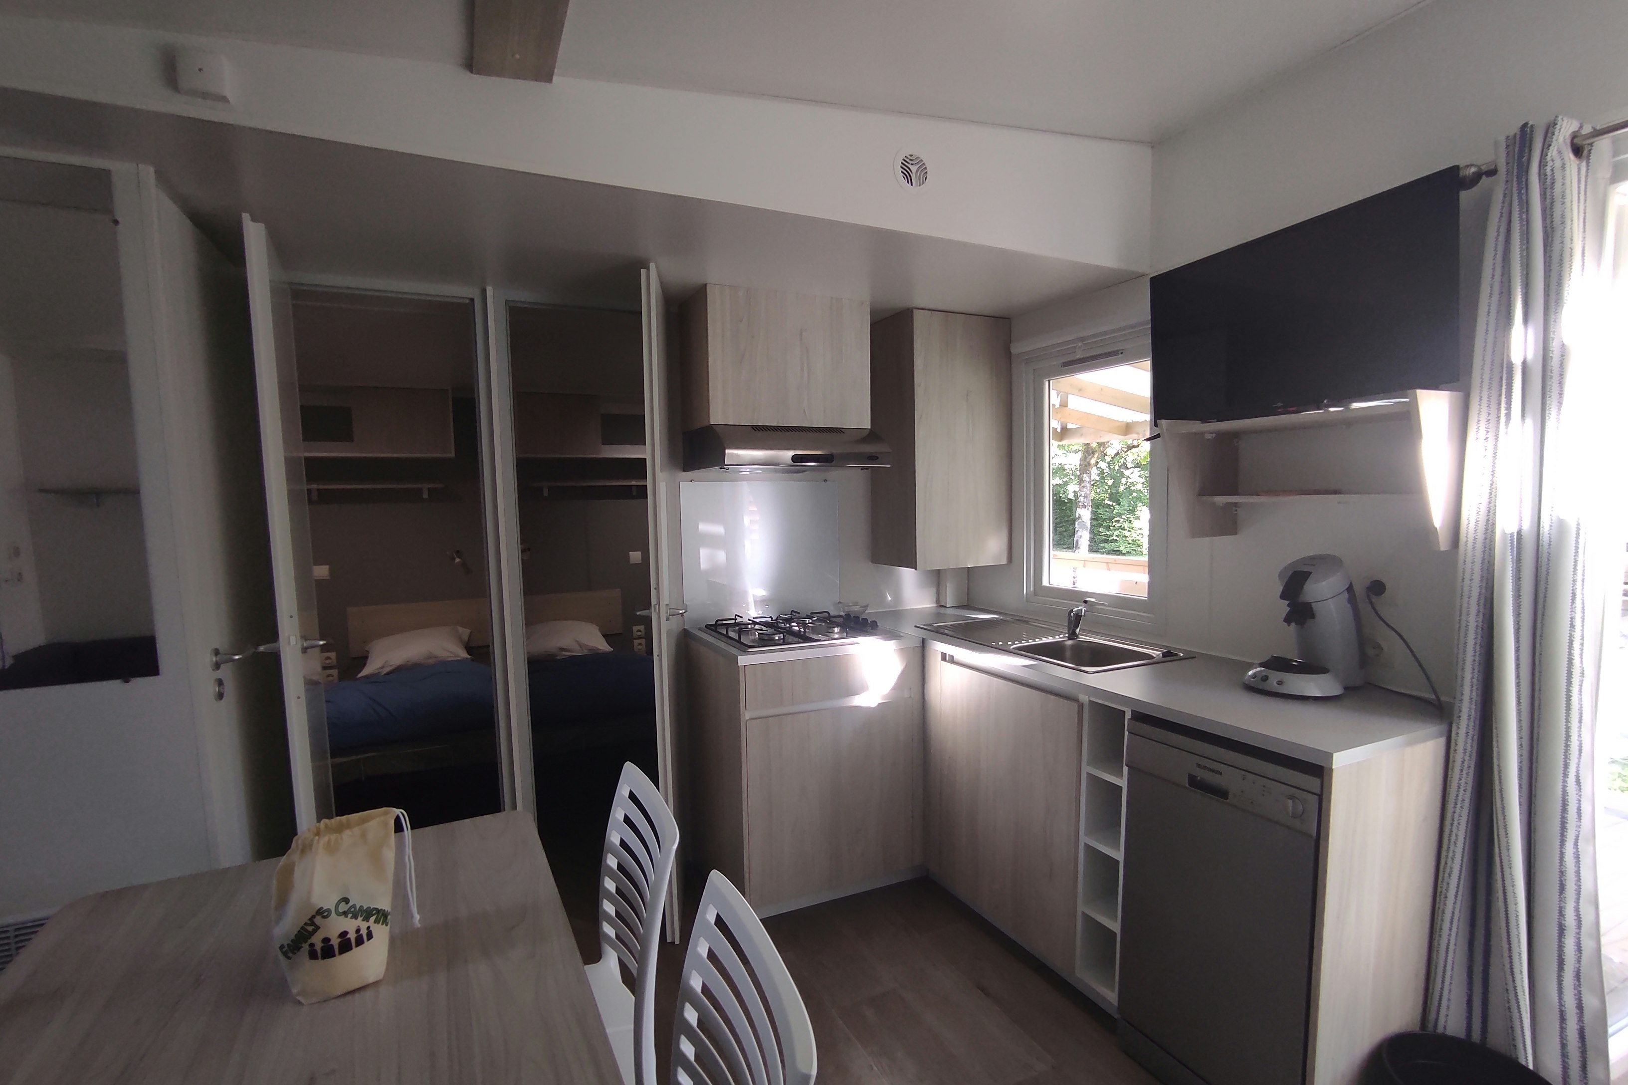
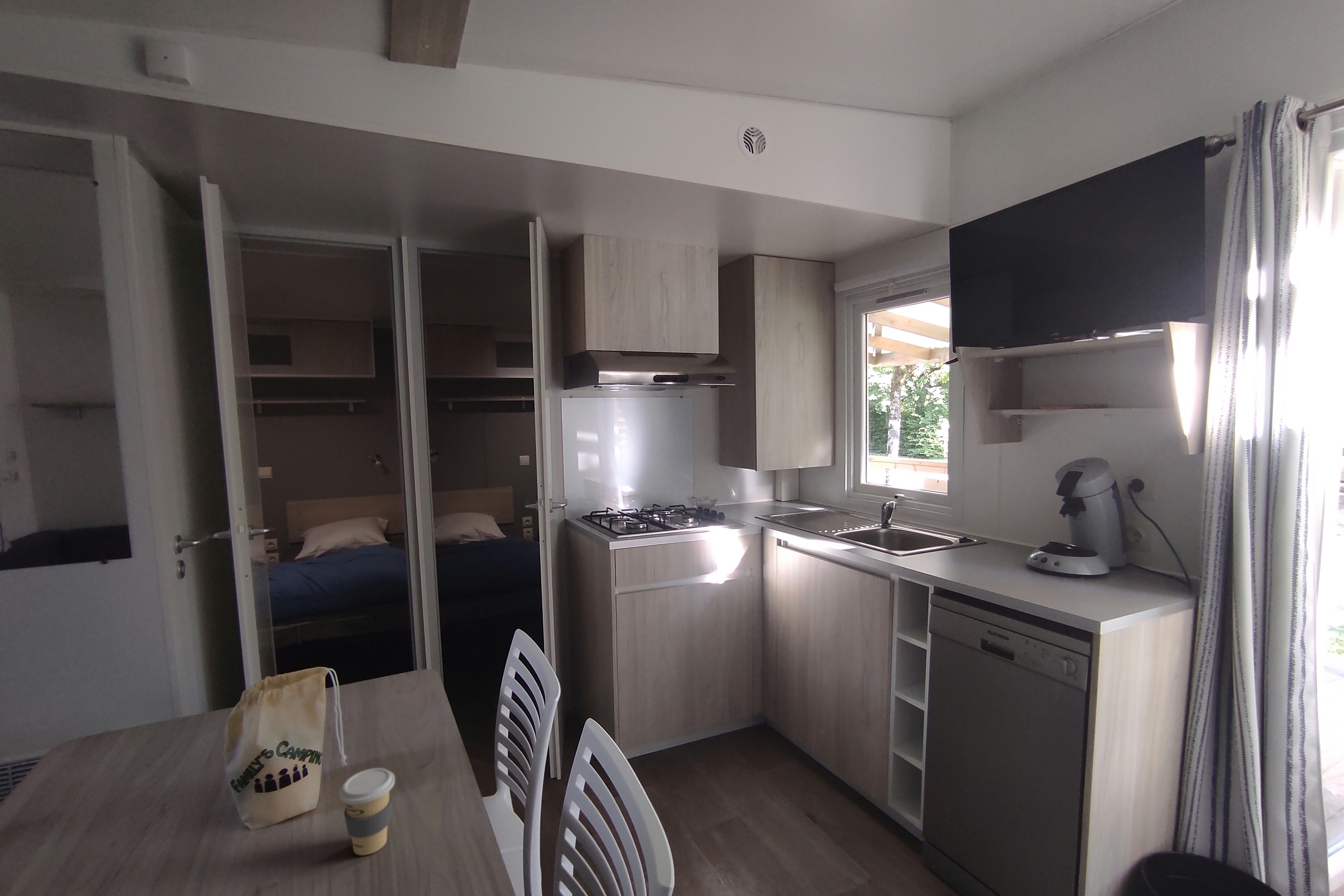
+ coffee cup [339,768,395,856]
